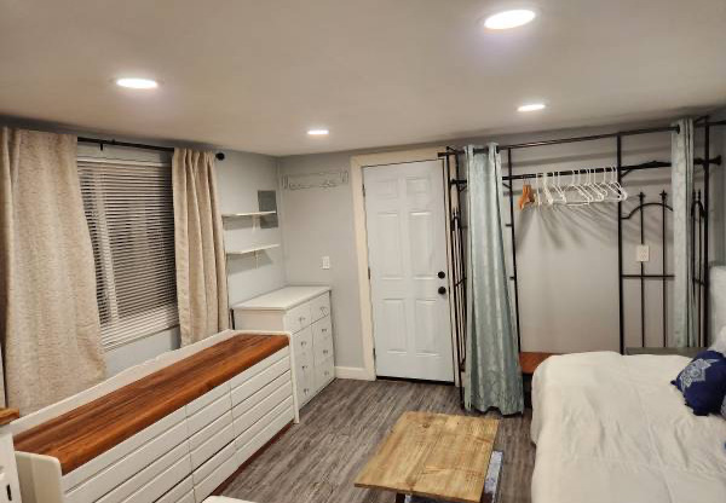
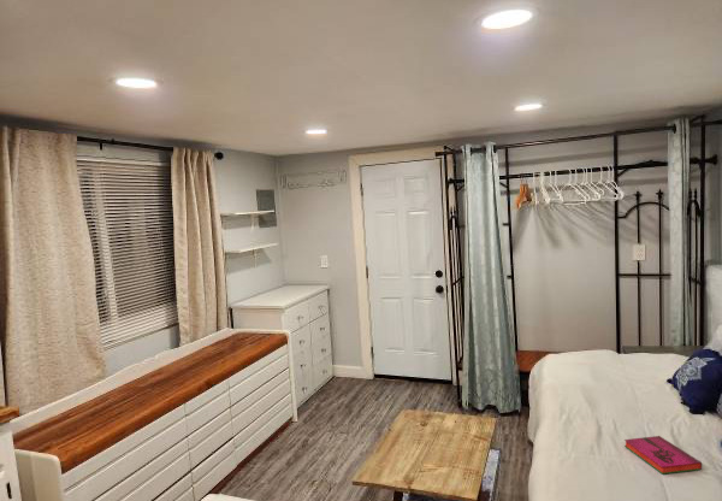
+ hardback book [623,435,703,475]
